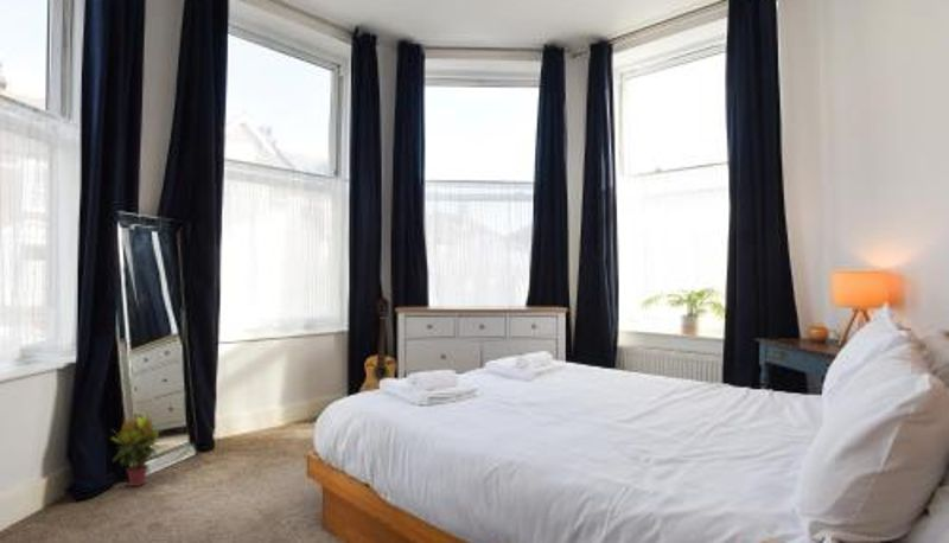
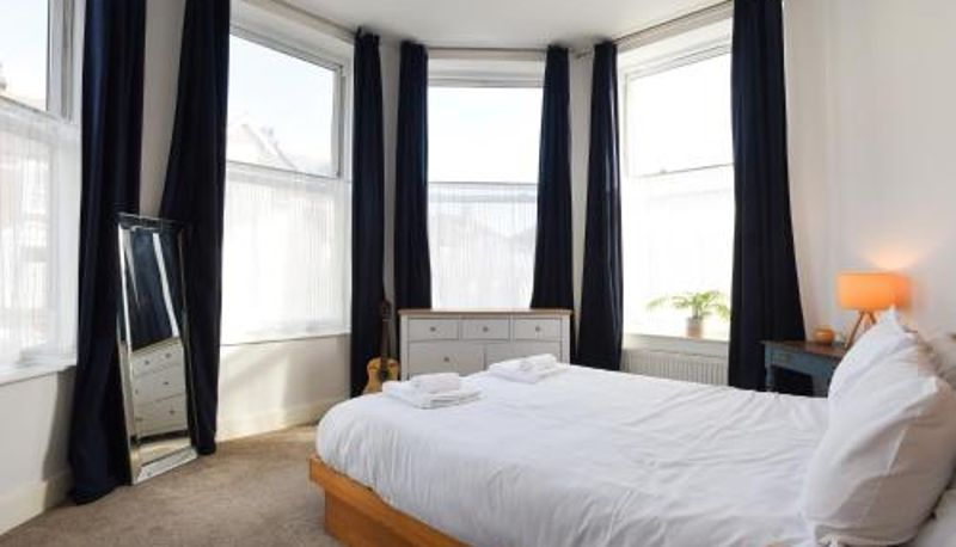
- potted plant [109,413,163,487]
